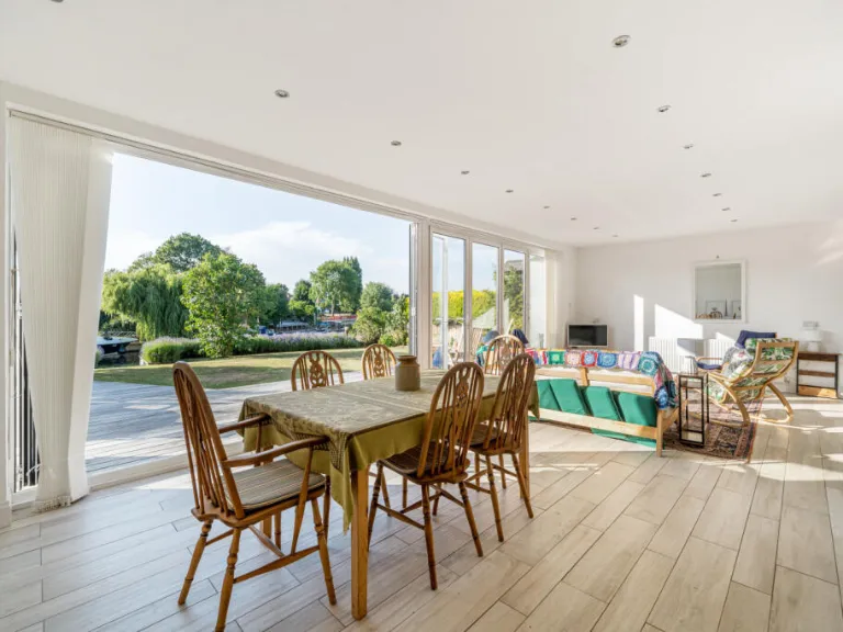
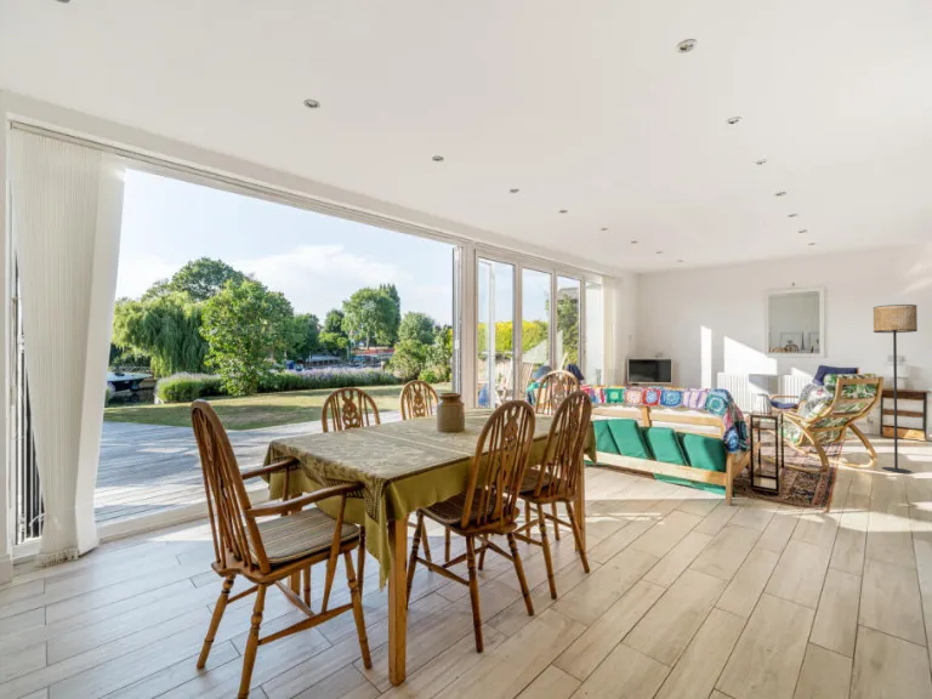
+ floor lamp [873,303,919,473]
